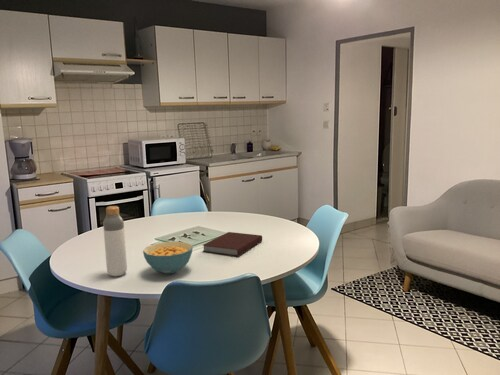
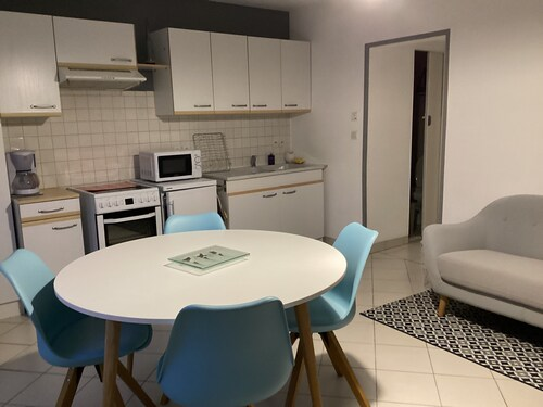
- cereal bowl [142,241,194,275]
- notebook [202,231,263,257]
- bottle [102,205,128,277]
